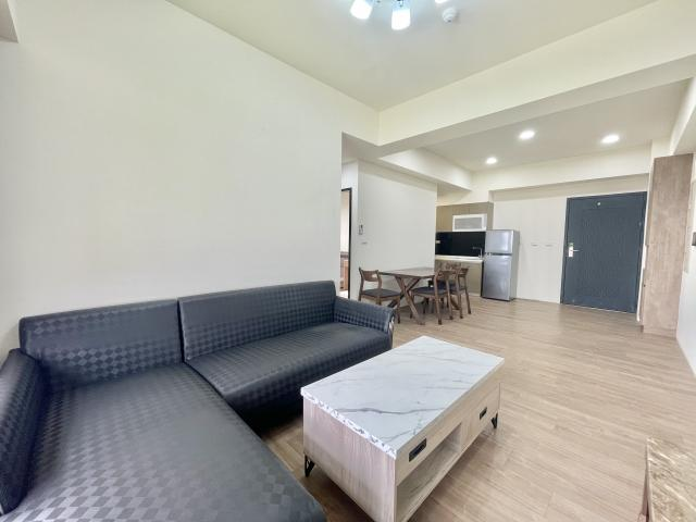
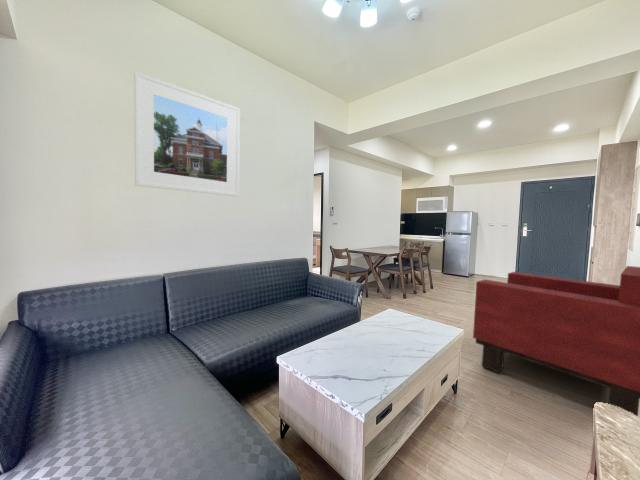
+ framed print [133,70,241,197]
+ armchair [472,265,640,417]
